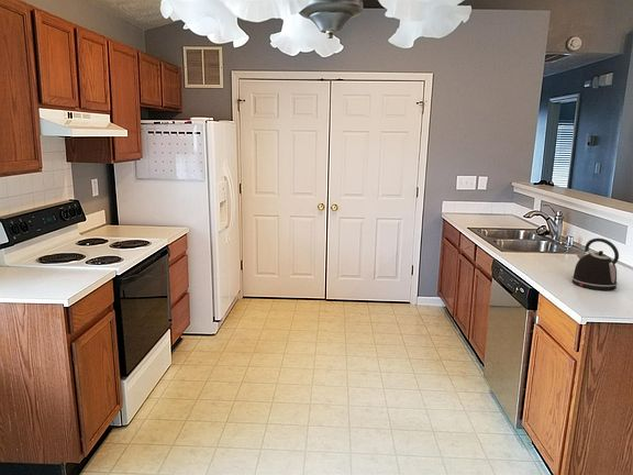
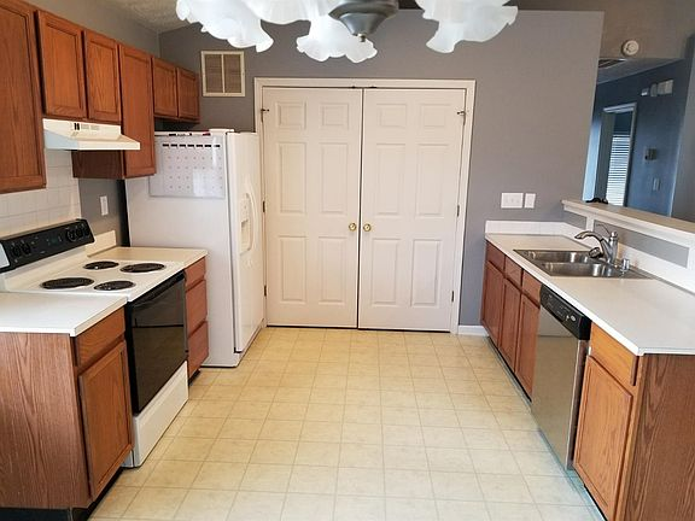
- kettle [571,238,620,291]
